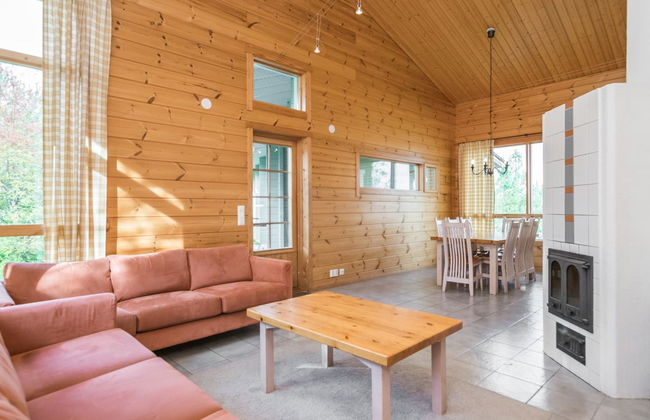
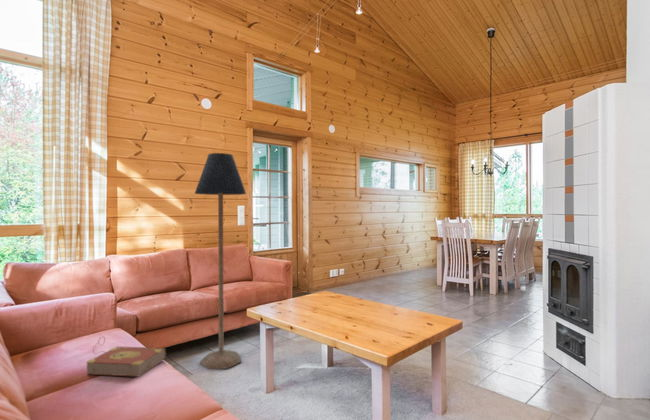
+ floor lamp [194,152,247,370]
+ book [85,336,167,378]
